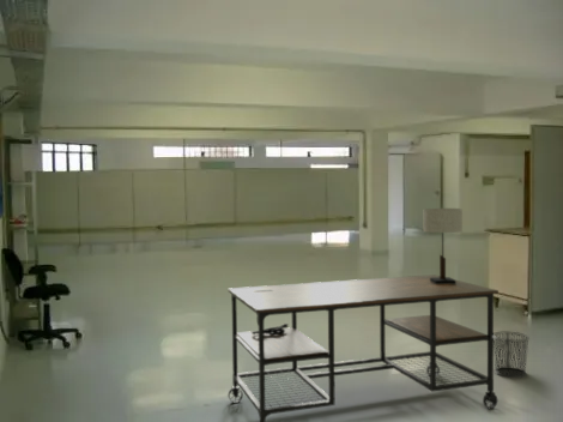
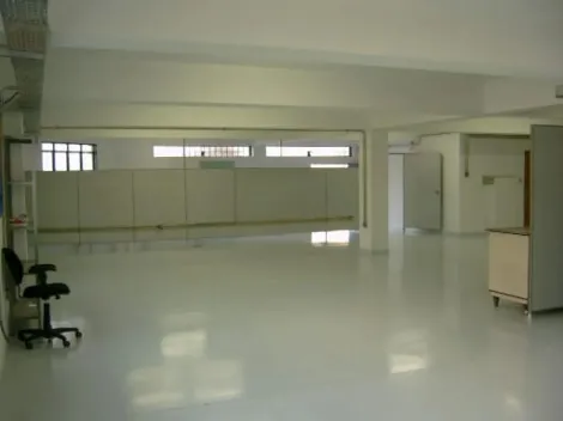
- waste bin [494,331,531,379]
- table lamp [422,207,464,284]
- desk [226,273,500,422]
